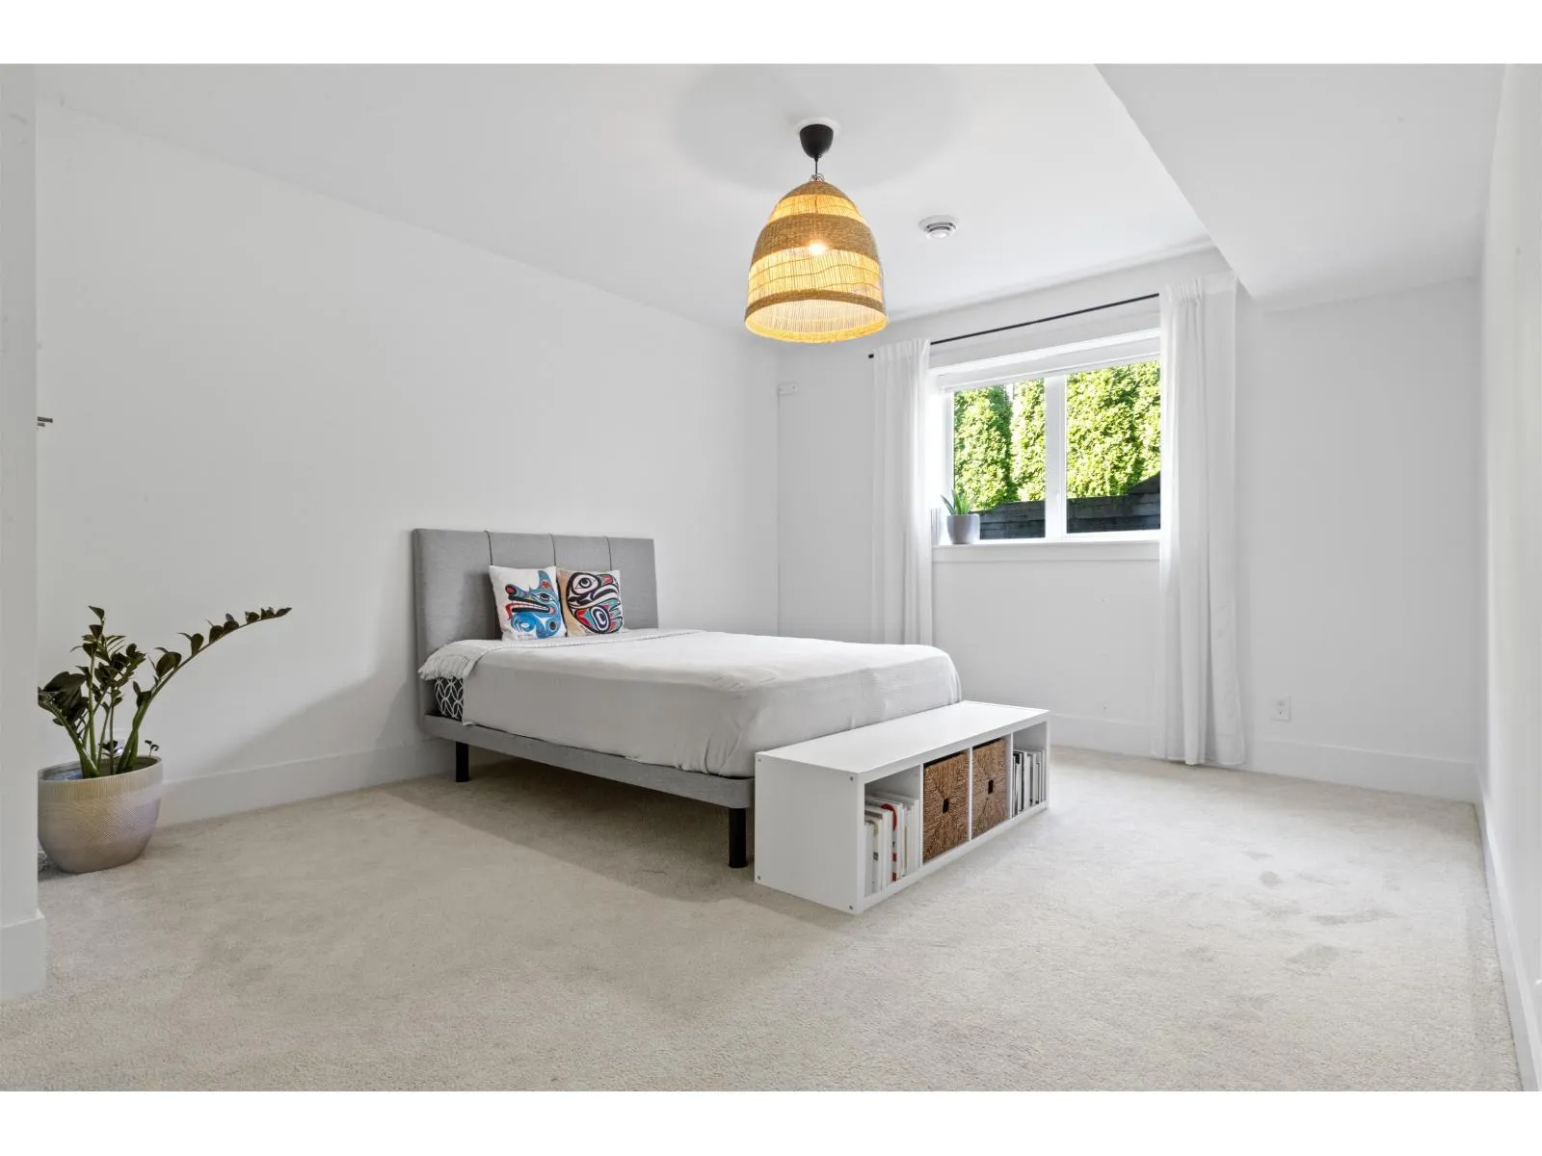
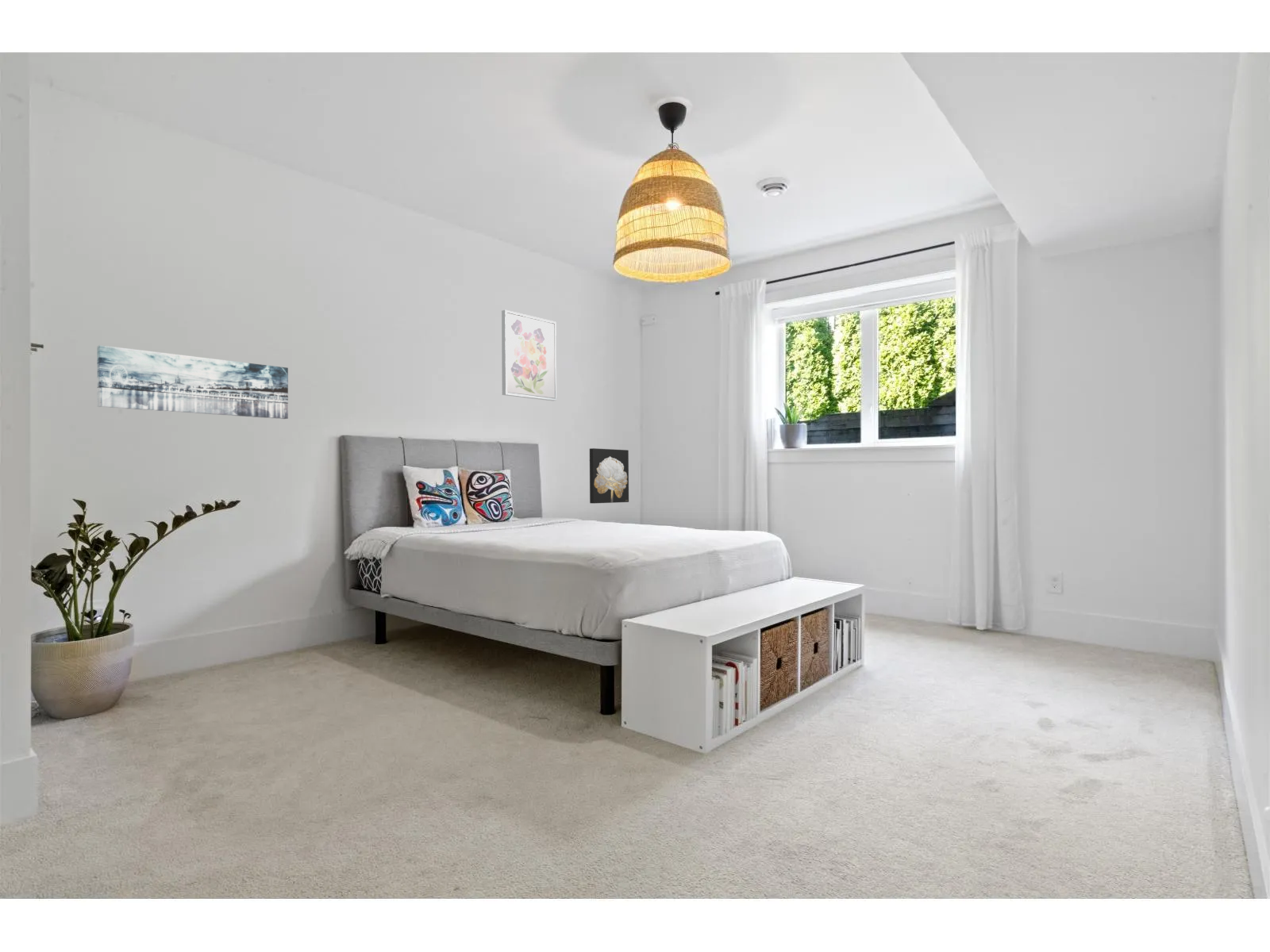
+ wall art [589,447,629,505]
+ wall art [501,309,557,401]
+ wall art [96,344,289,420]
